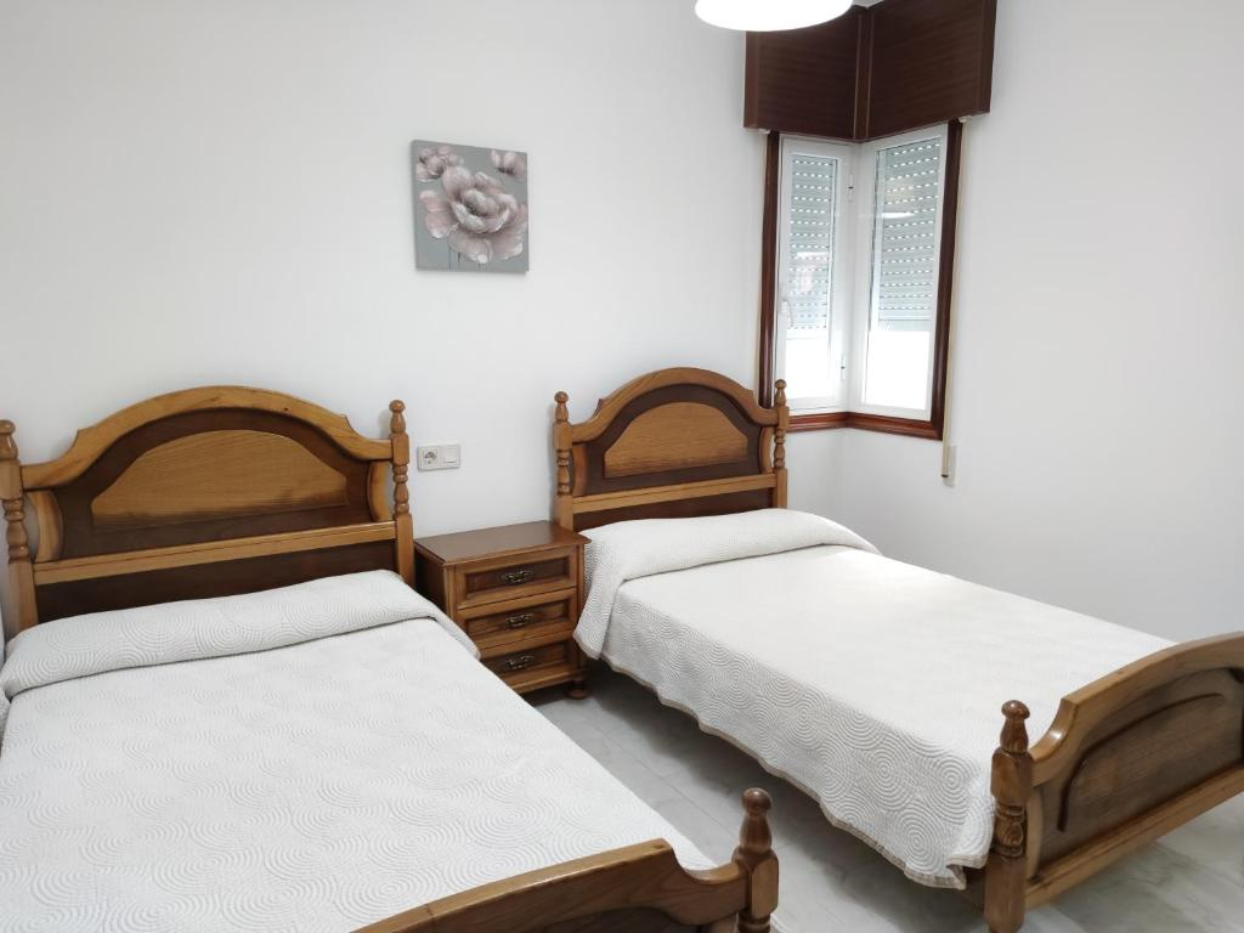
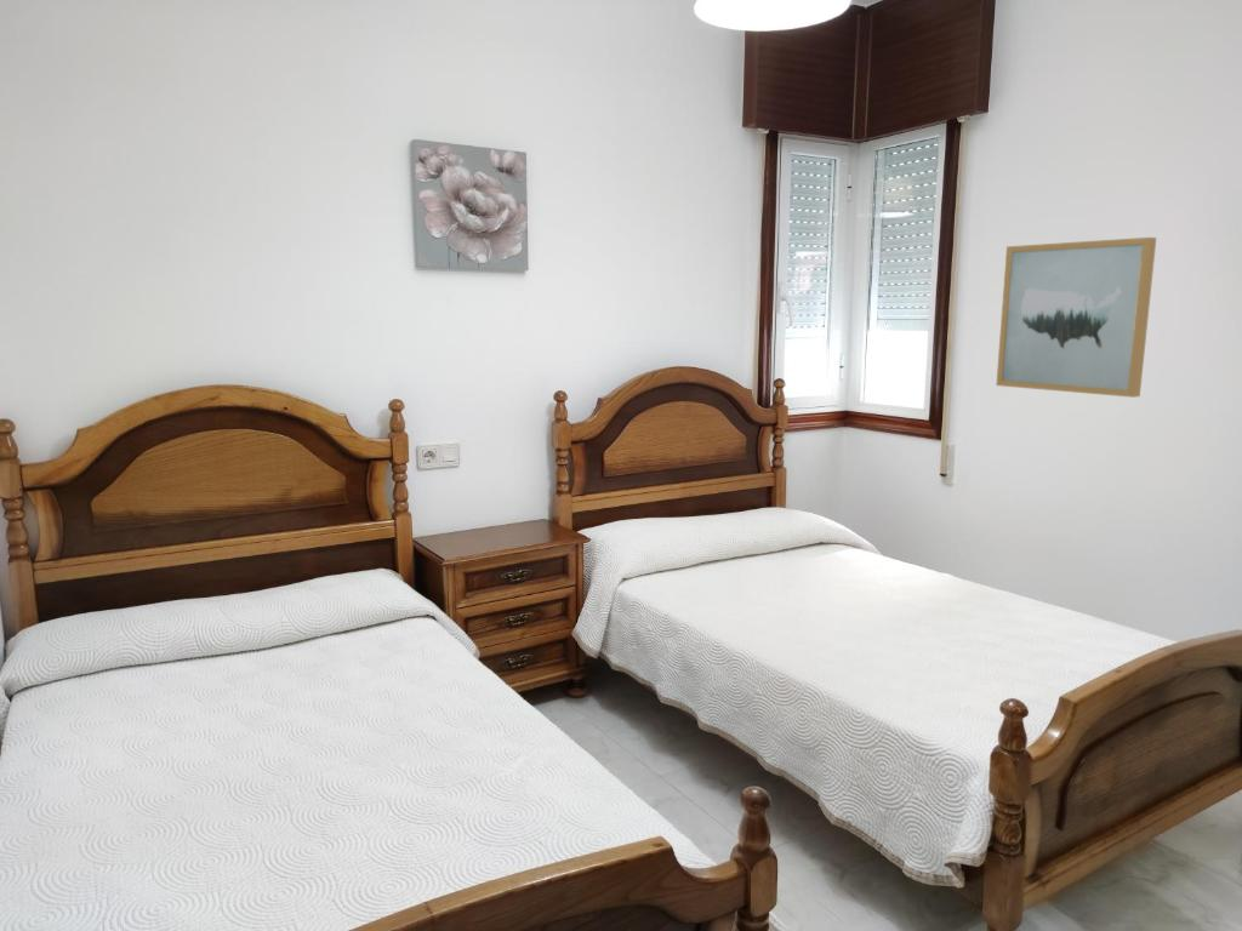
+ wall art [995,236,1157,399]
